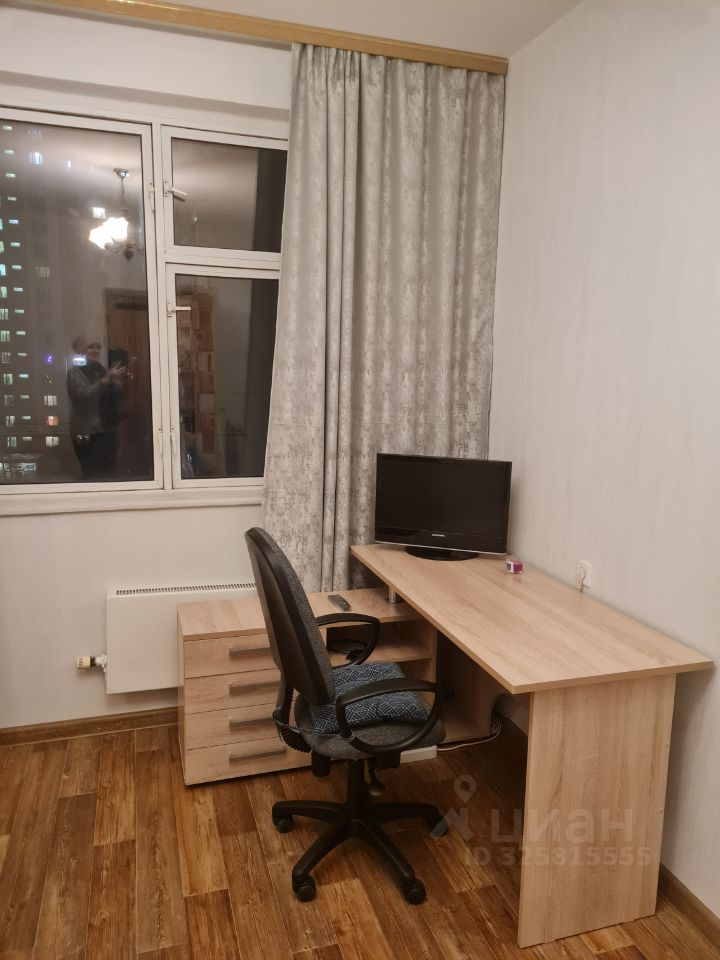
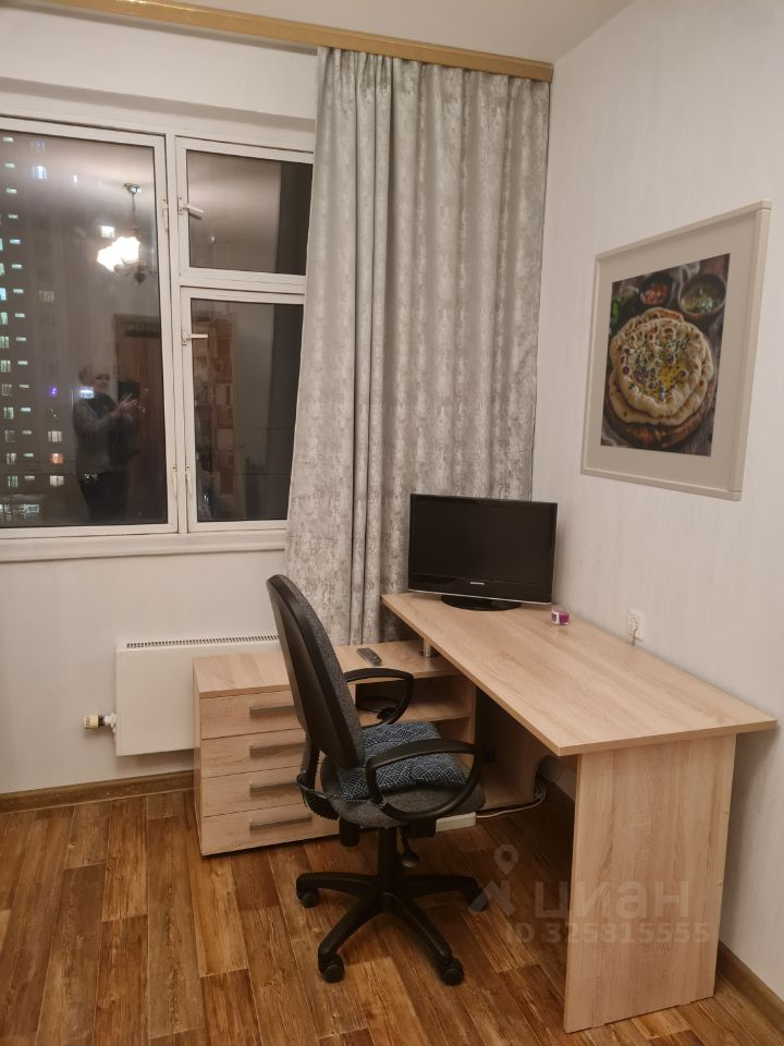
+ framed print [579,198,773,502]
